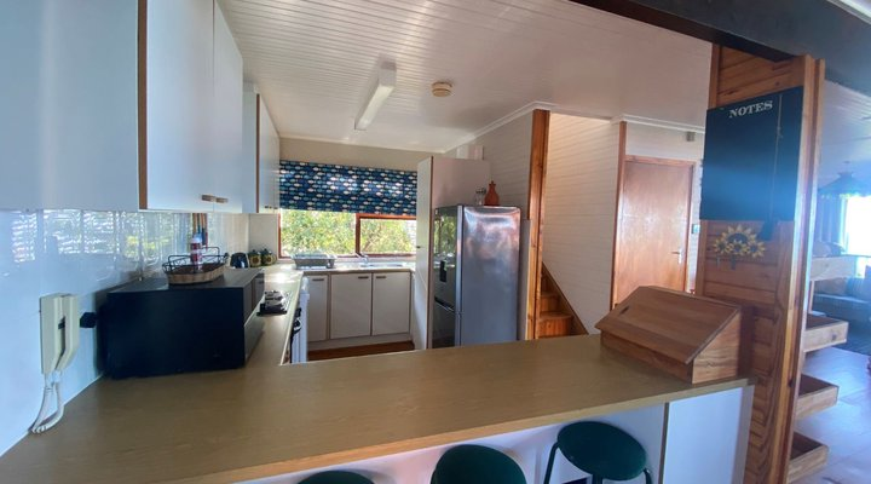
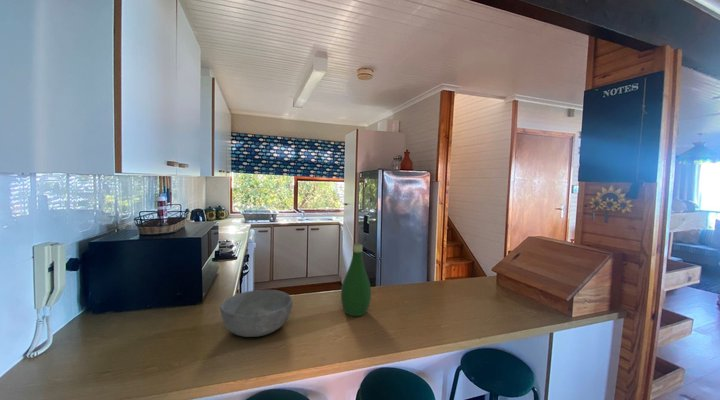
+ bottle [340,243,372,317]
+ bowl [219,289,294,338]
